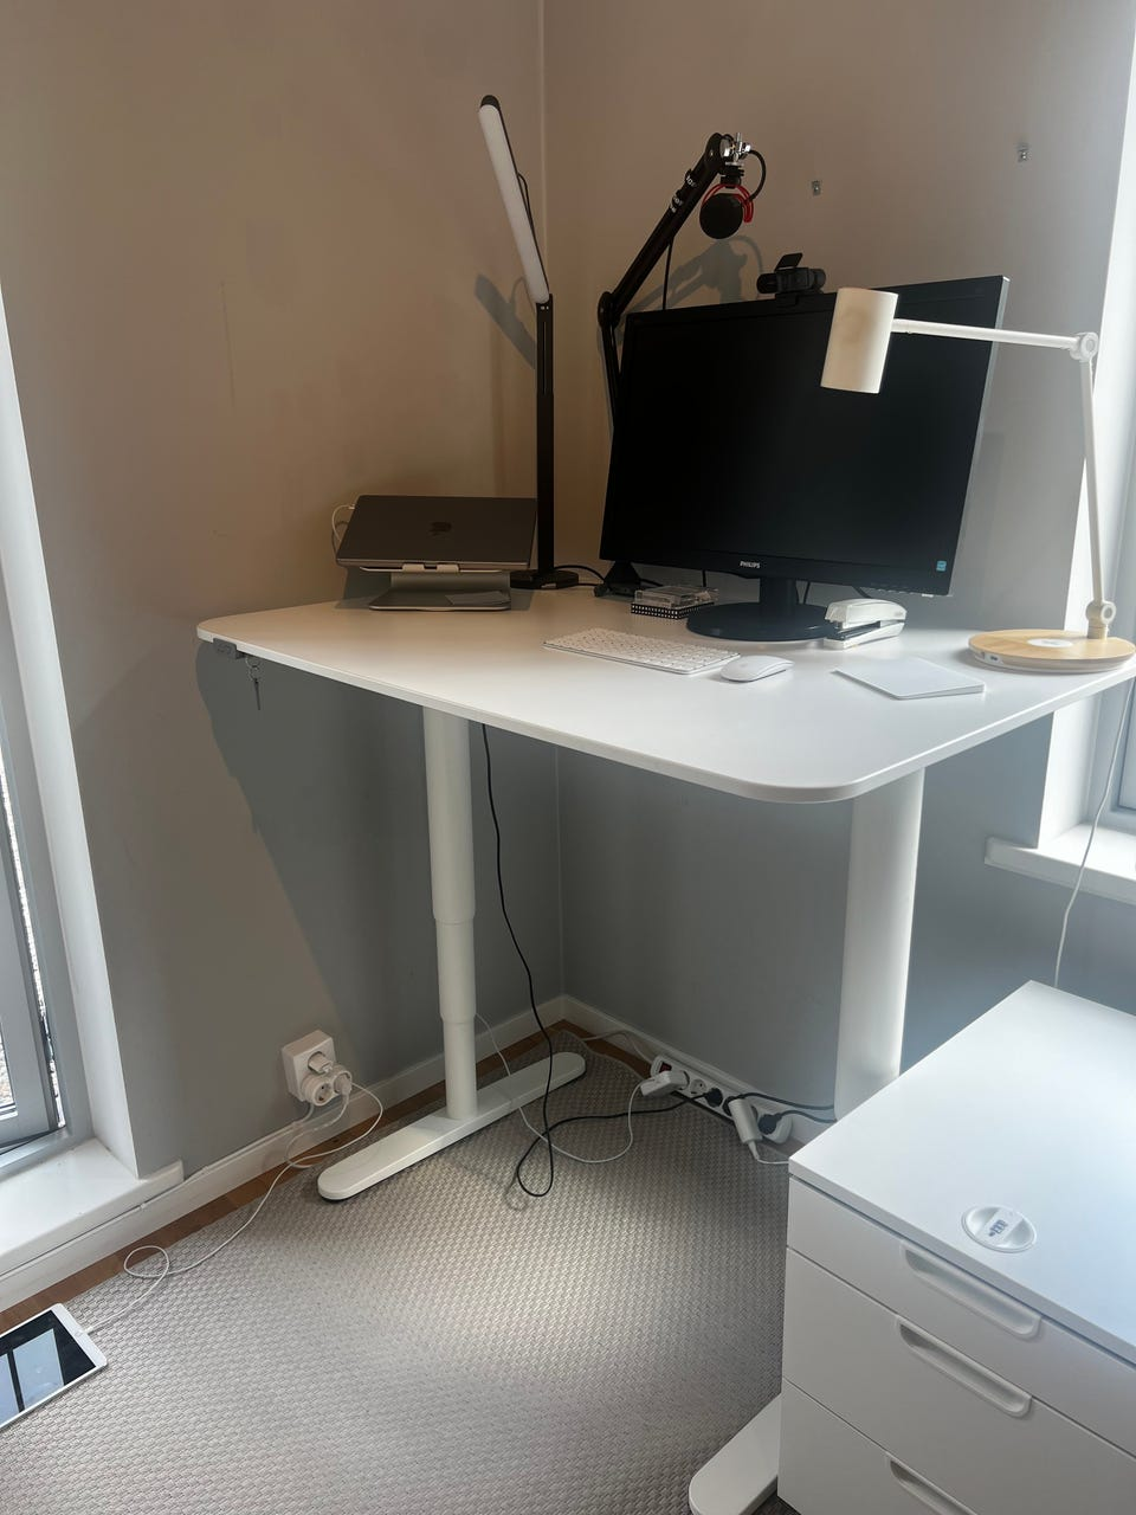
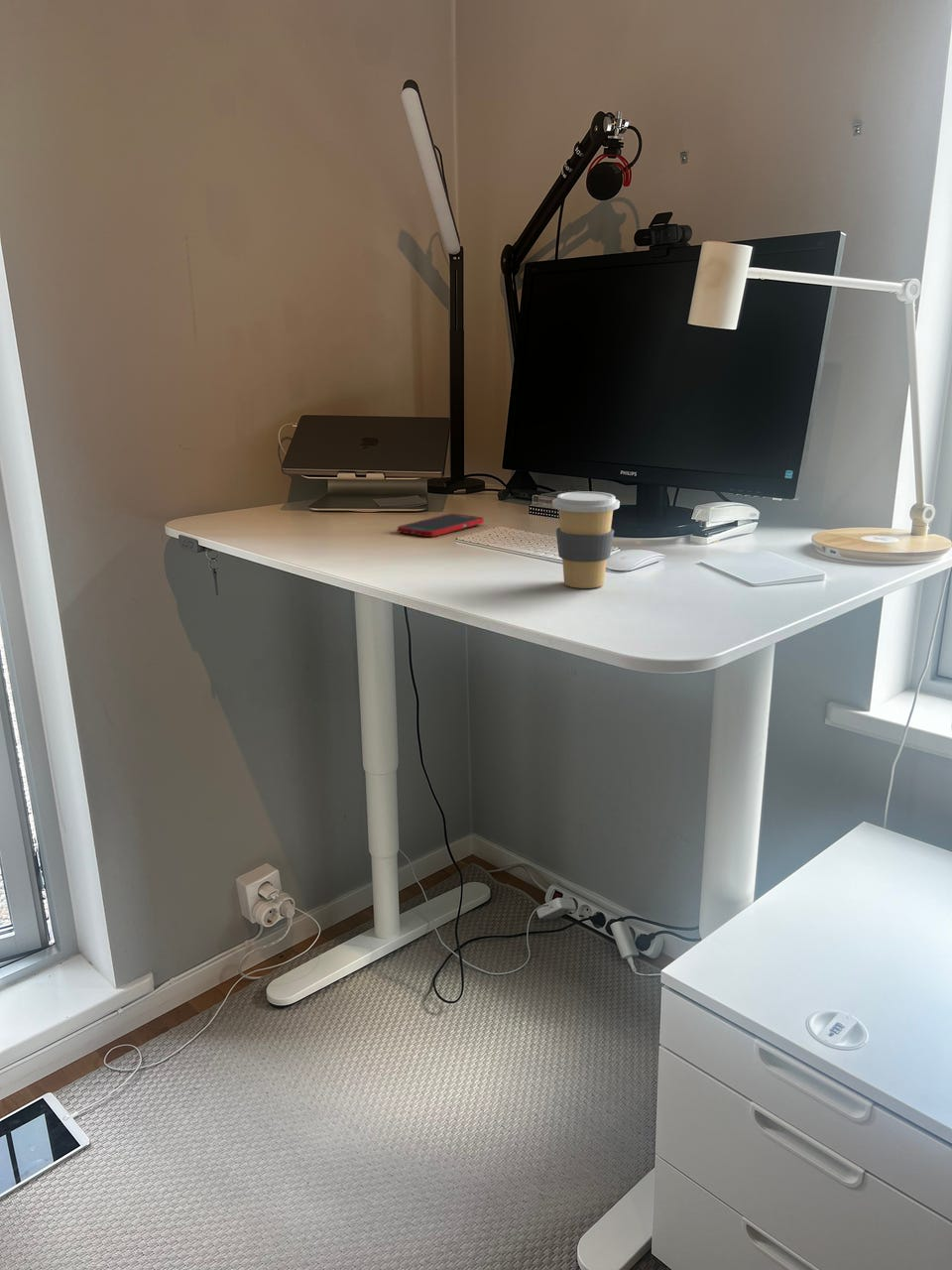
+ cell phone [397,513,485,538]
+ coffee cup [551,490,621,589]
